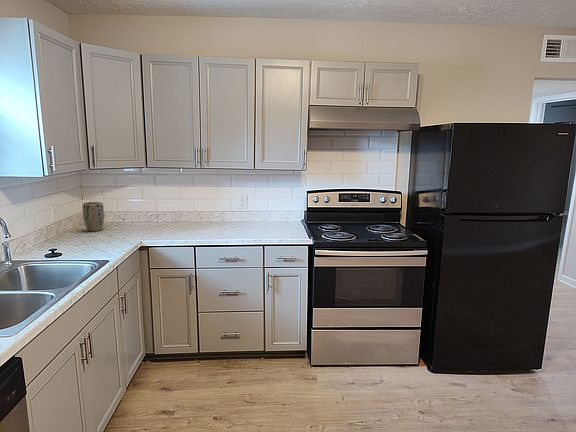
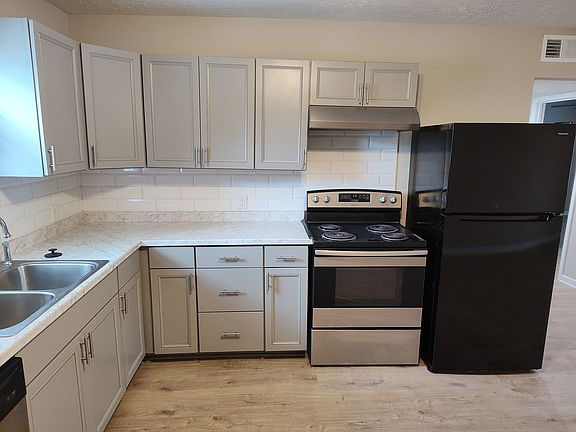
- plant pot [81,201,105,232]
